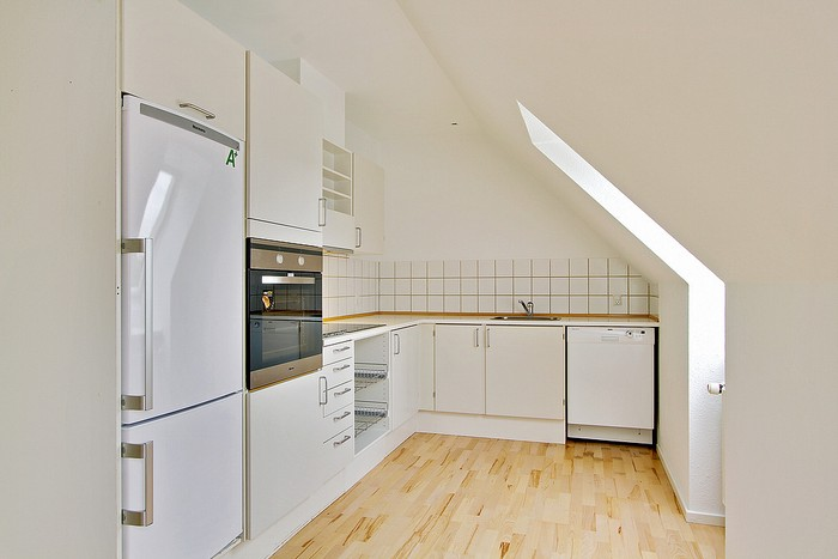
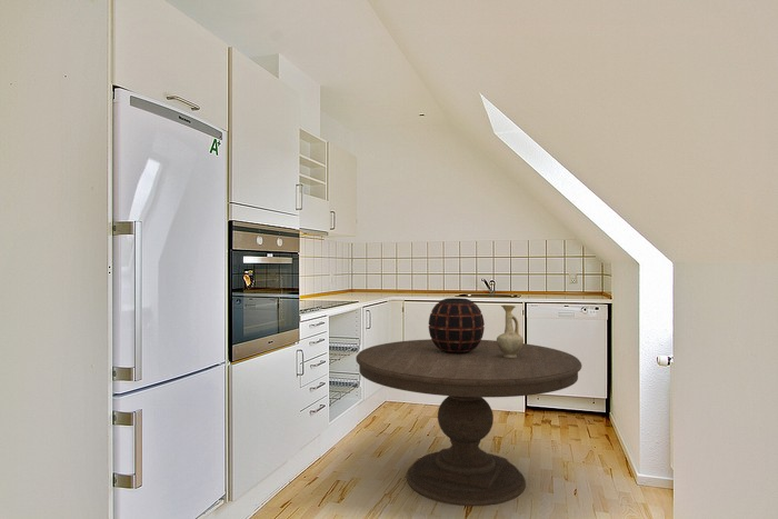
+ dining table [355,338,582,507]
+ decorative vase [428,297,486,353]
+ pitcher [496,305,525,358]
